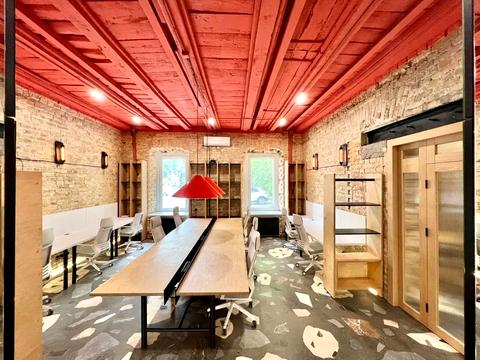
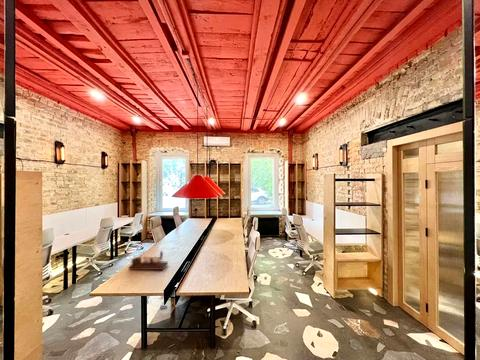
+ desk organizer [127,249,169,271]
